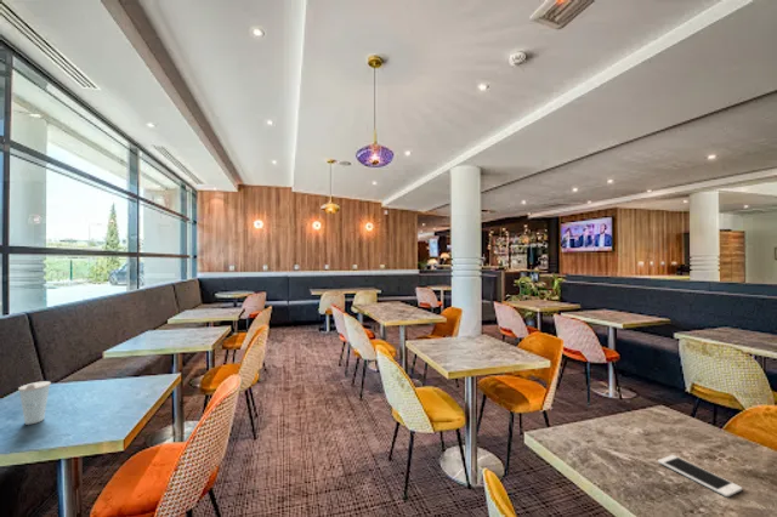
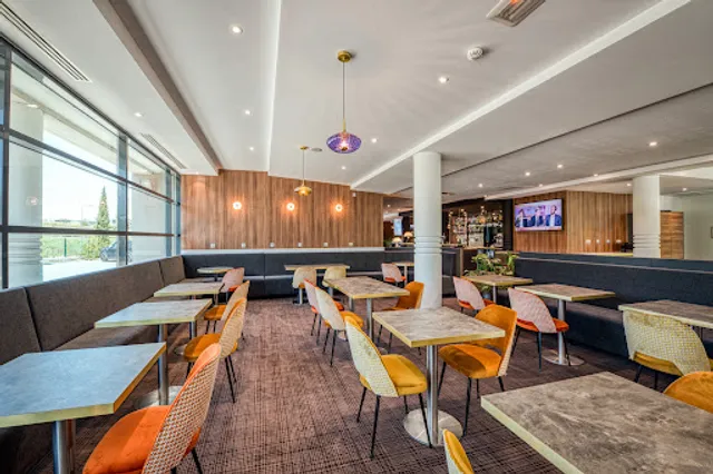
- cup [17,380,52,426]
- cell phone [657,454,743,498]
